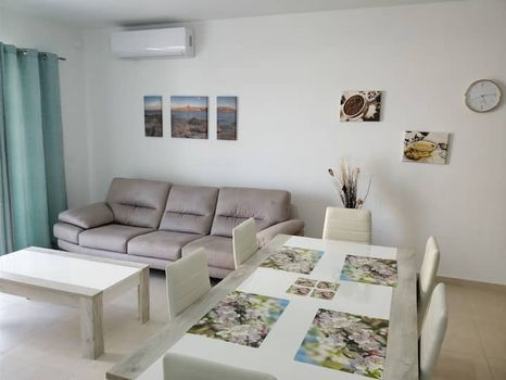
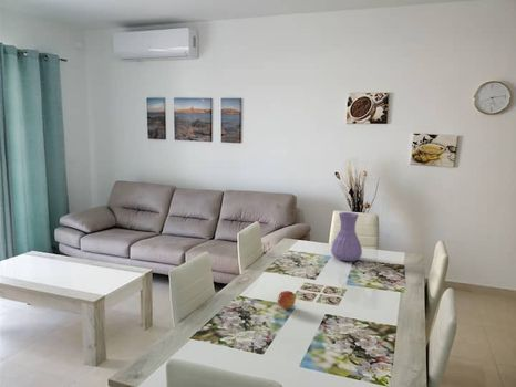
+ fruit [277,290,297,311]
+ vase [330,211,363,262]
